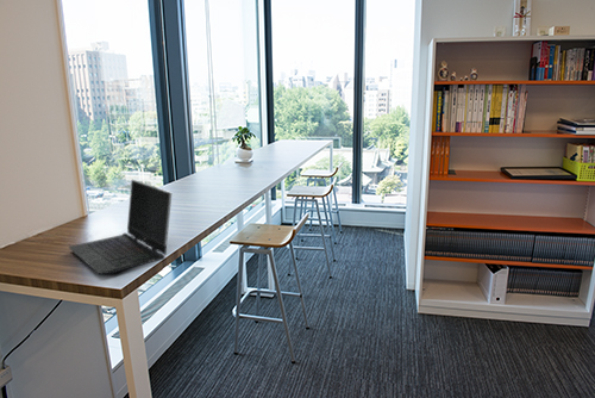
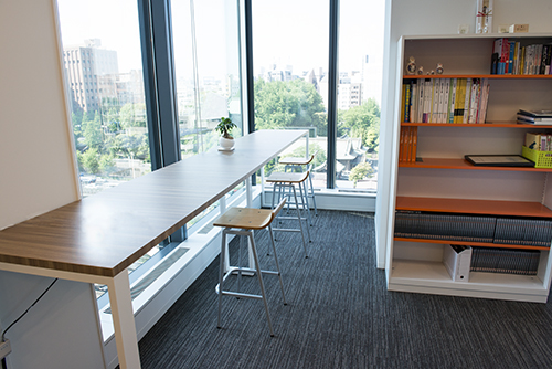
- laptop computer [68,179,173,275]
